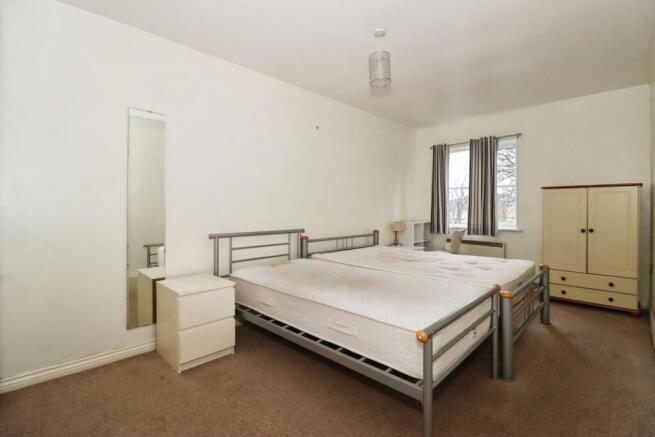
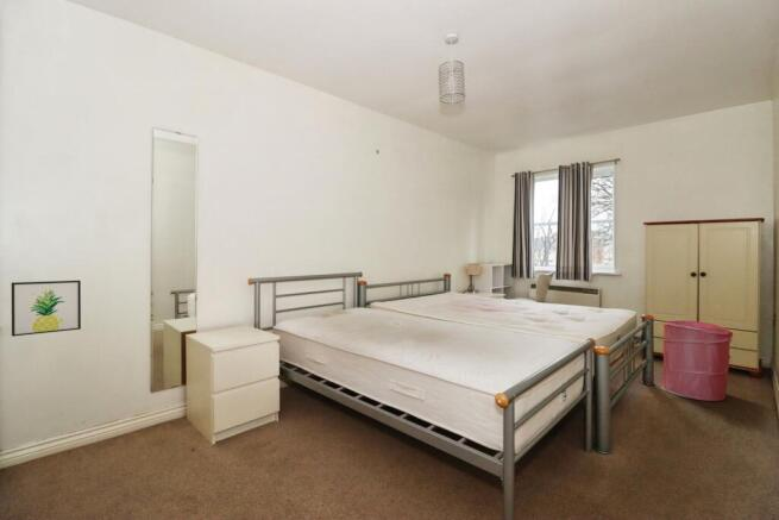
+ laundry hamper [660,320,734,402]
+ wall art [11,280,82,338]
